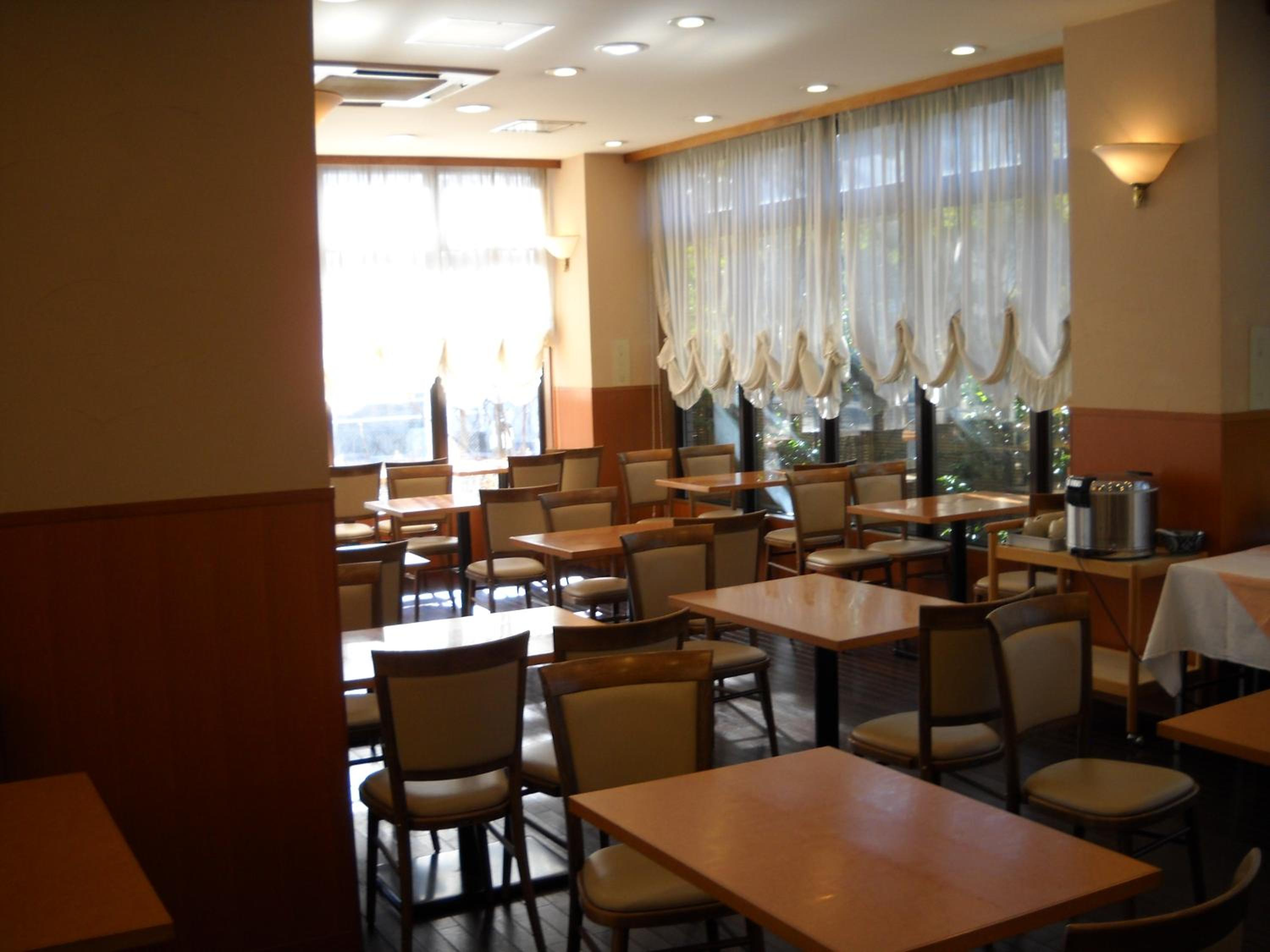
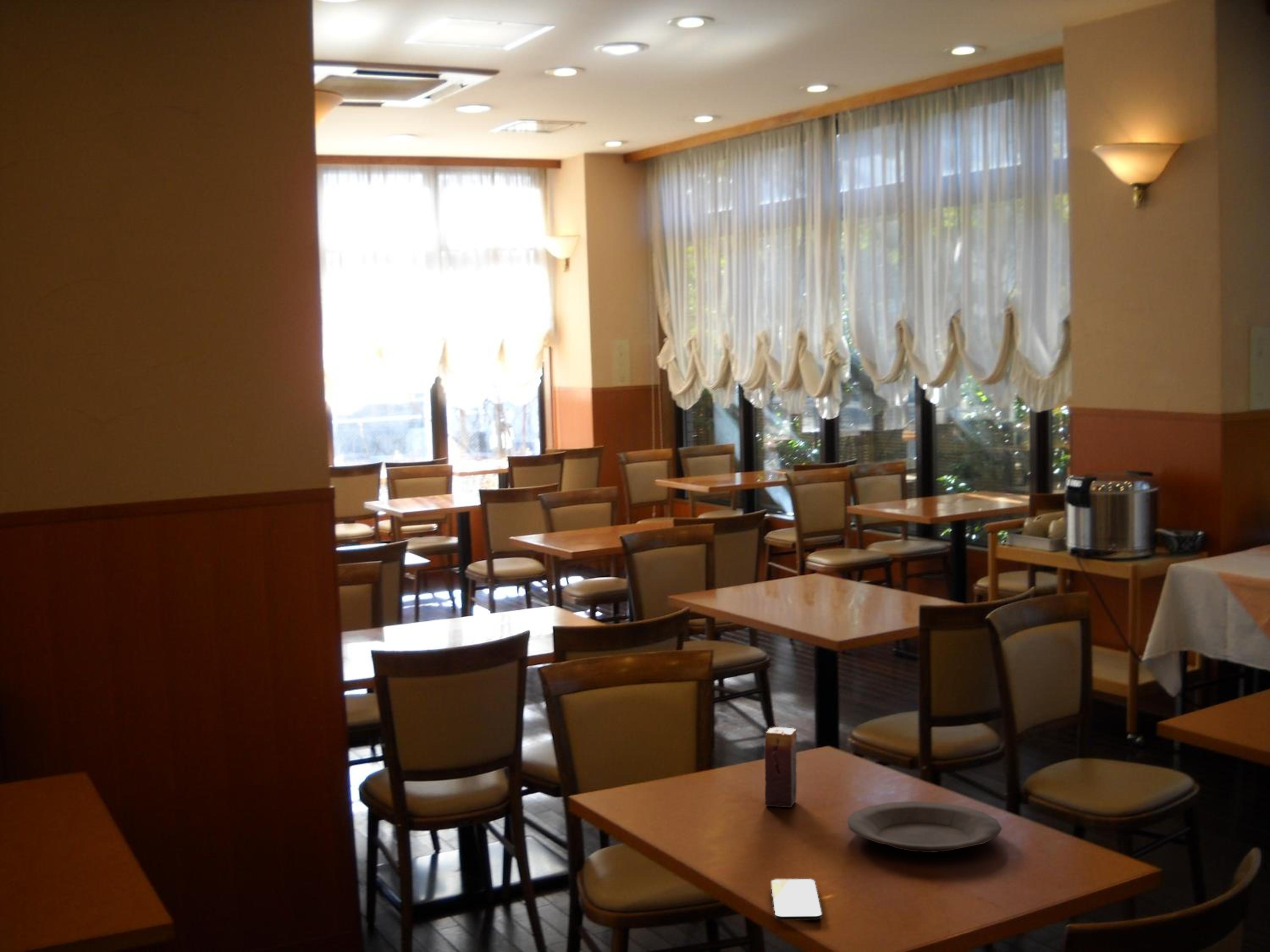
+ candle [765,726,797,808]
+ smartphone [771,878,822,921]
+ plate [847,801,1002,853]
